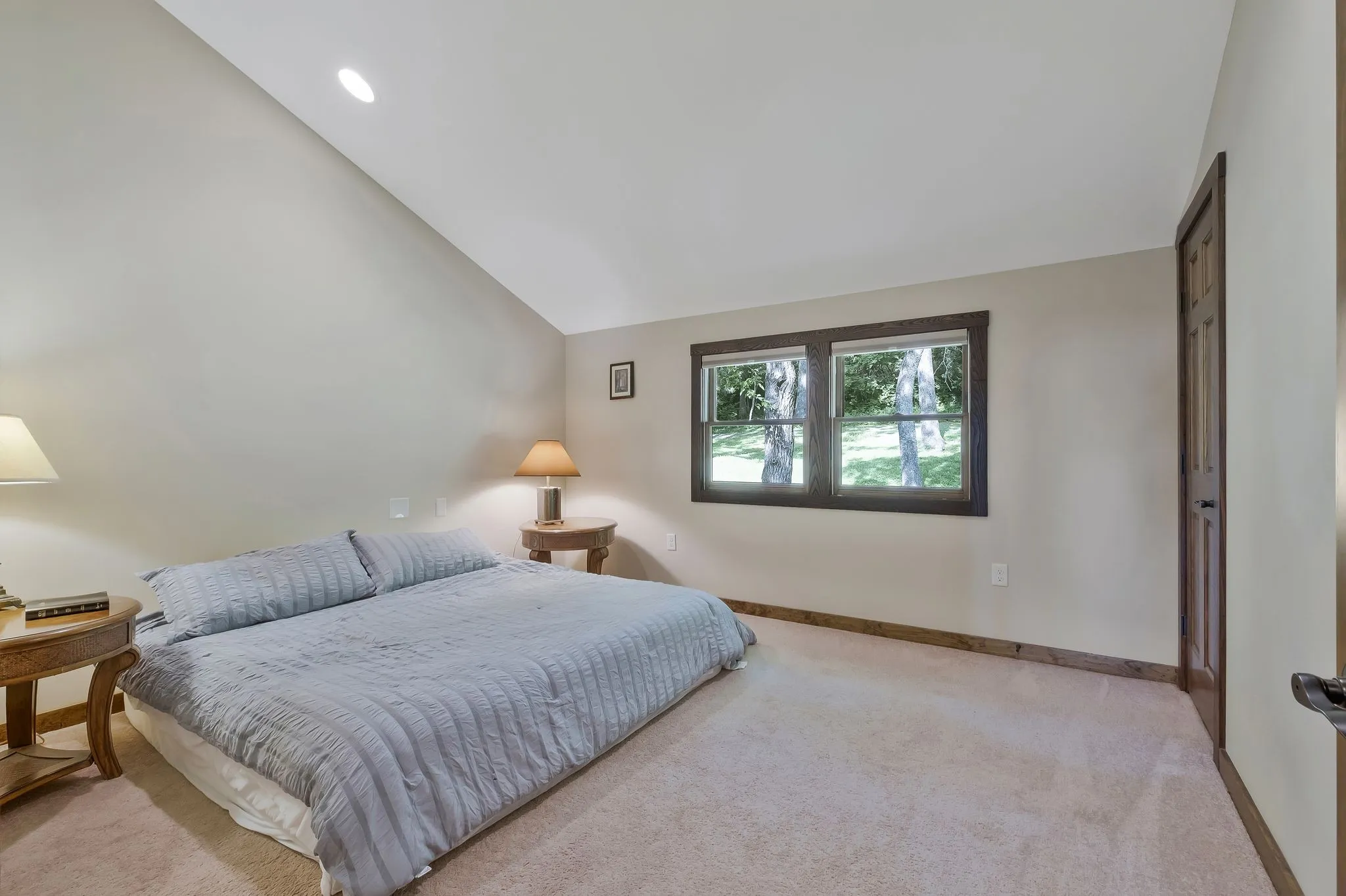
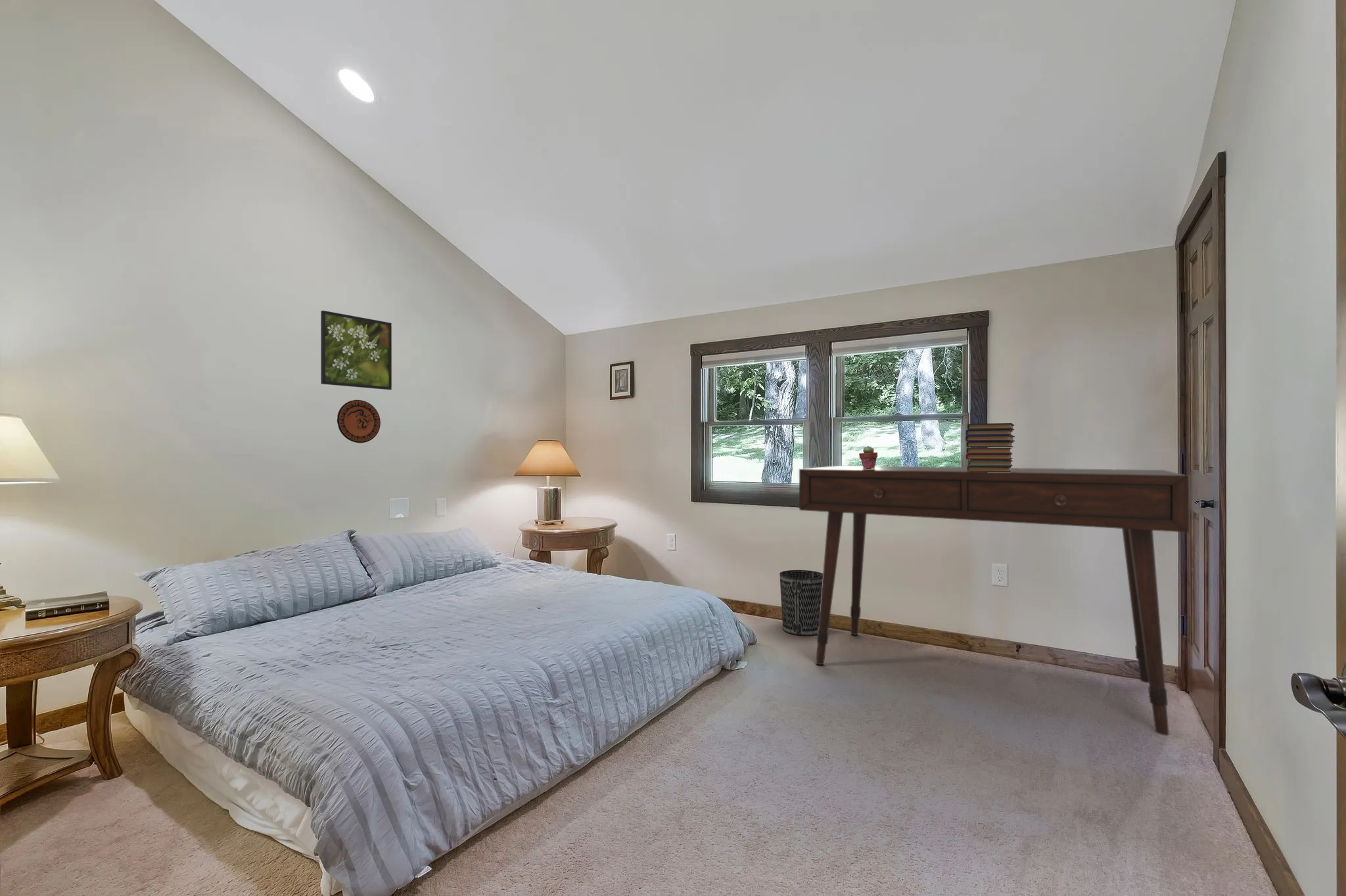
+ potted succulent [858,445,878,469]
+ desk [799,465,1190,736]
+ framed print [320,310,392,390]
+ book stack [965,422,1015,472]
+ decorative plate [337,399,381,443]
+ wastebasket [779,570,823,637]
